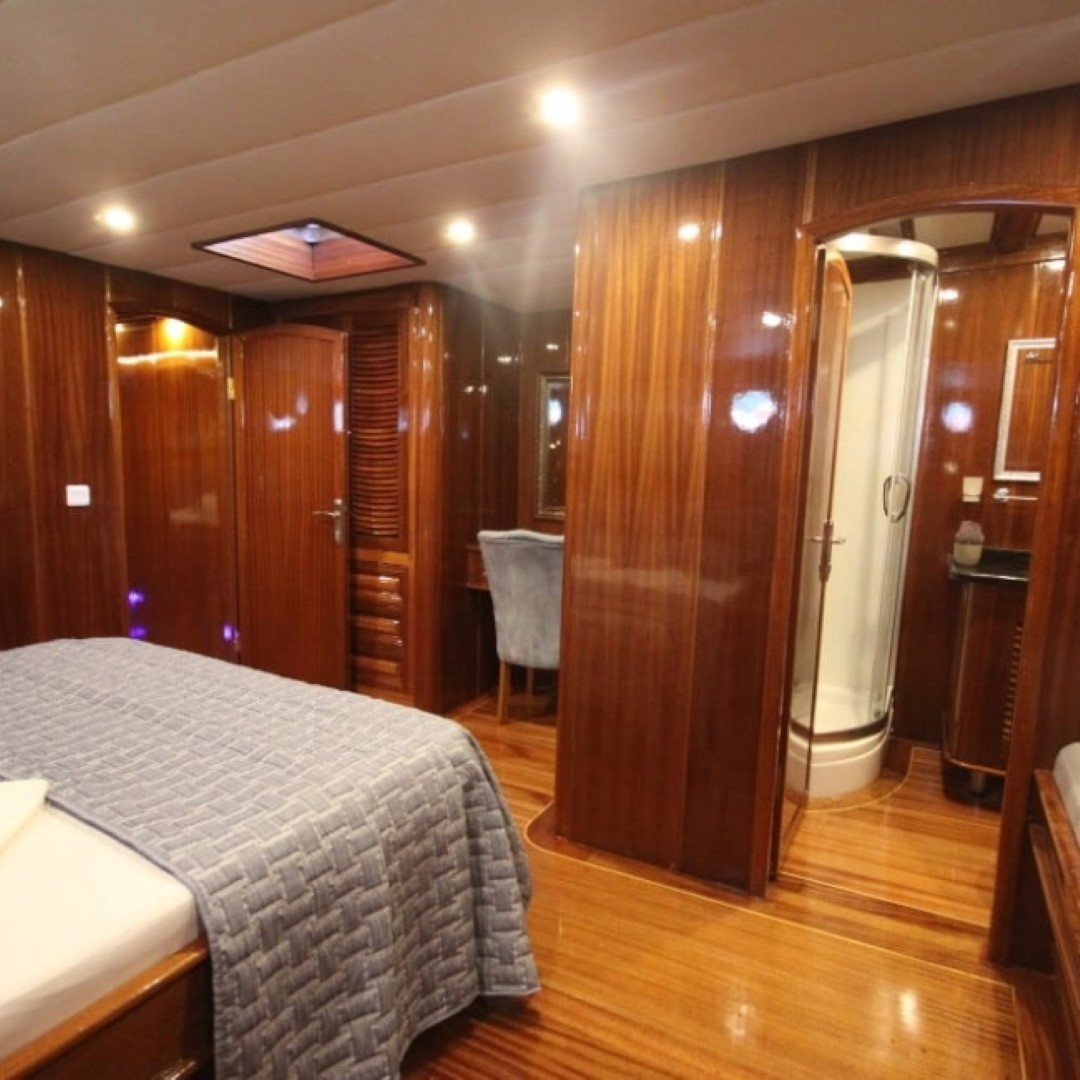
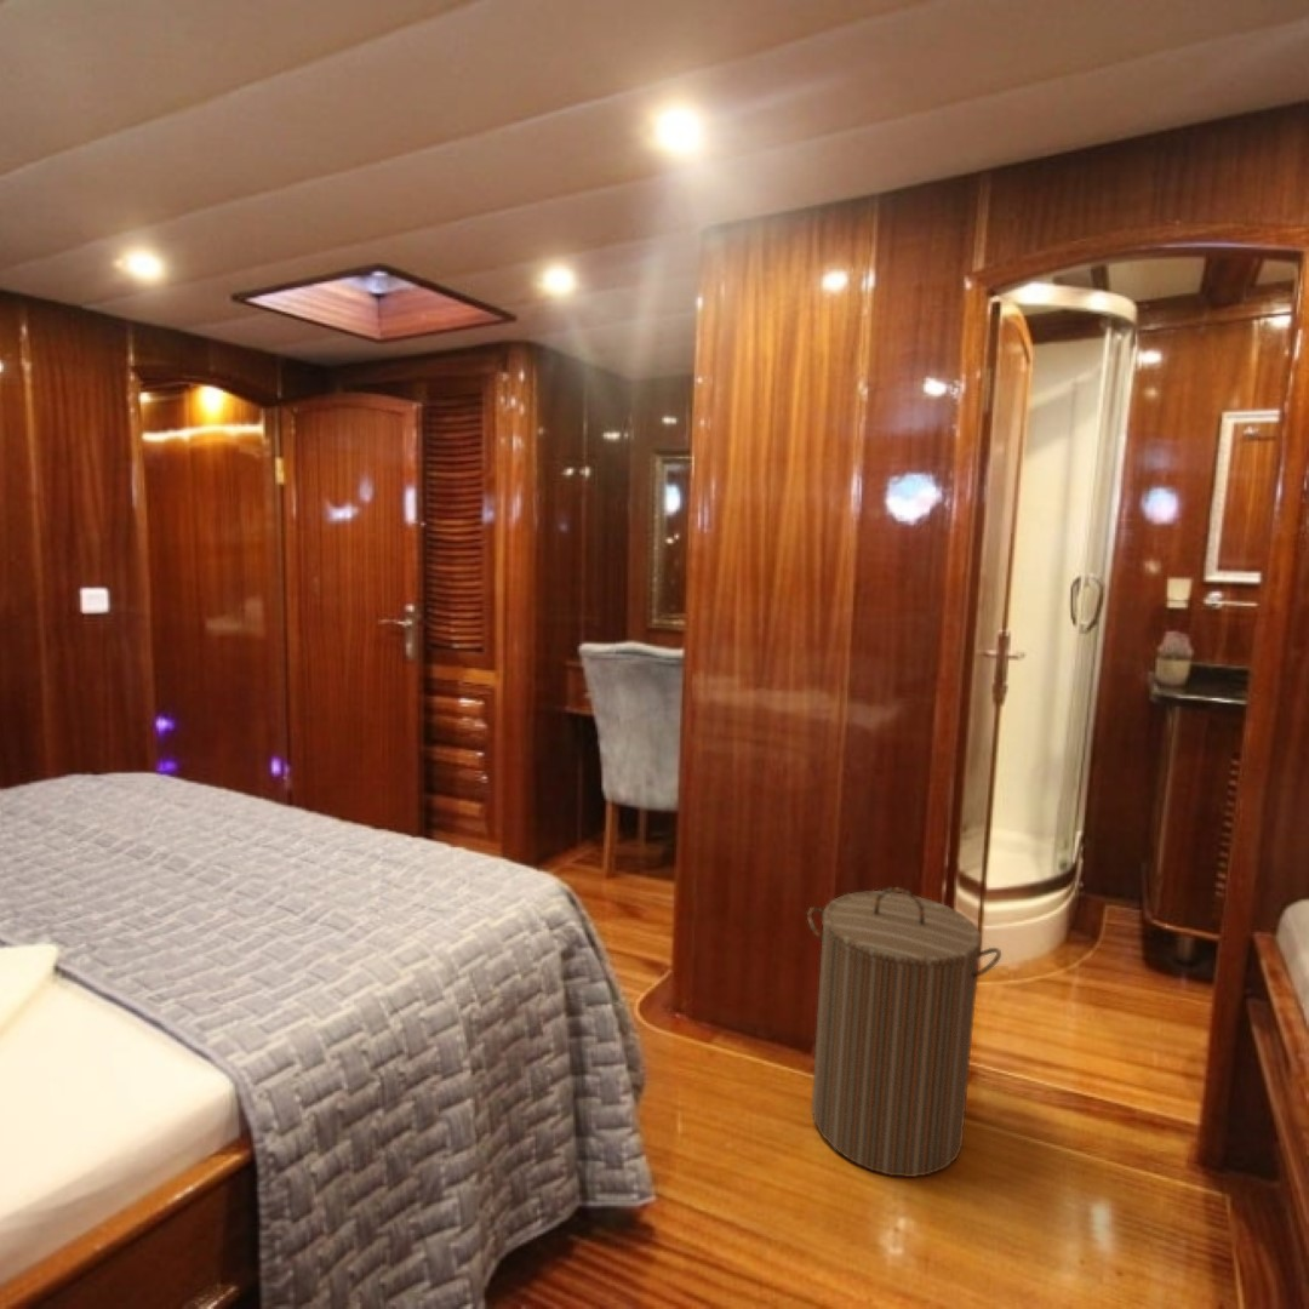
+ laundry hamper [806,886,1002,1178]
